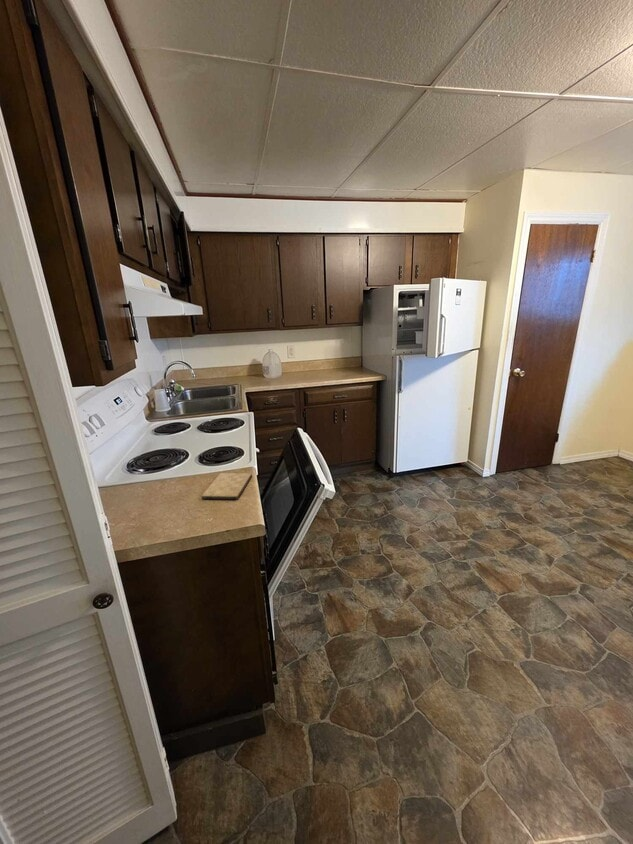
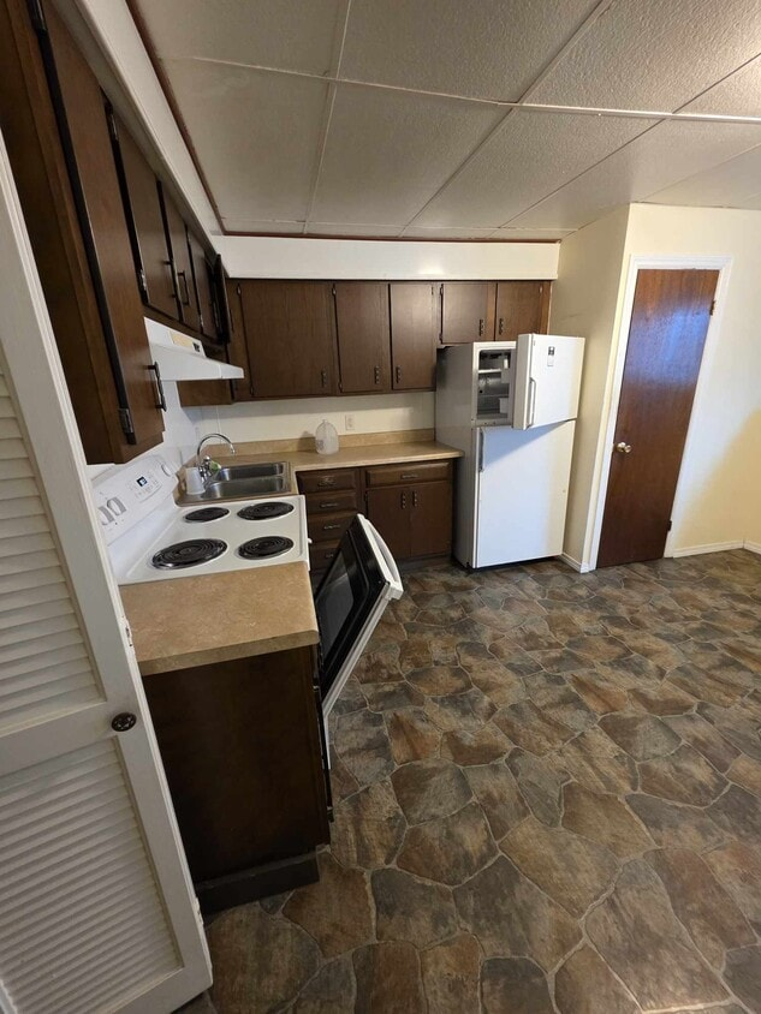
- cutting board [201,472,253,500]
